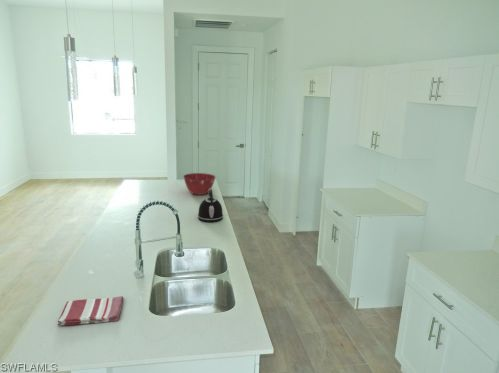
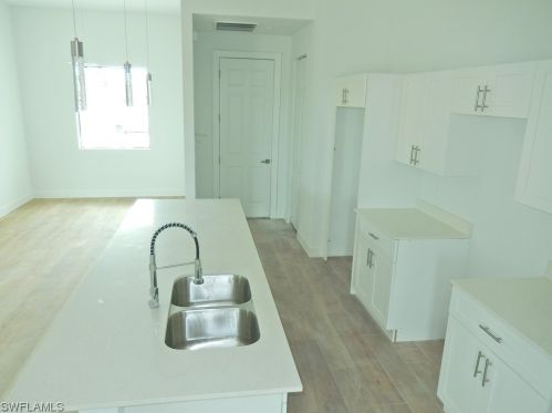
- mixing bowl [182,172,216,196]
- kettle [197,188,224,223]
- dish towel [57,295,124,326]
